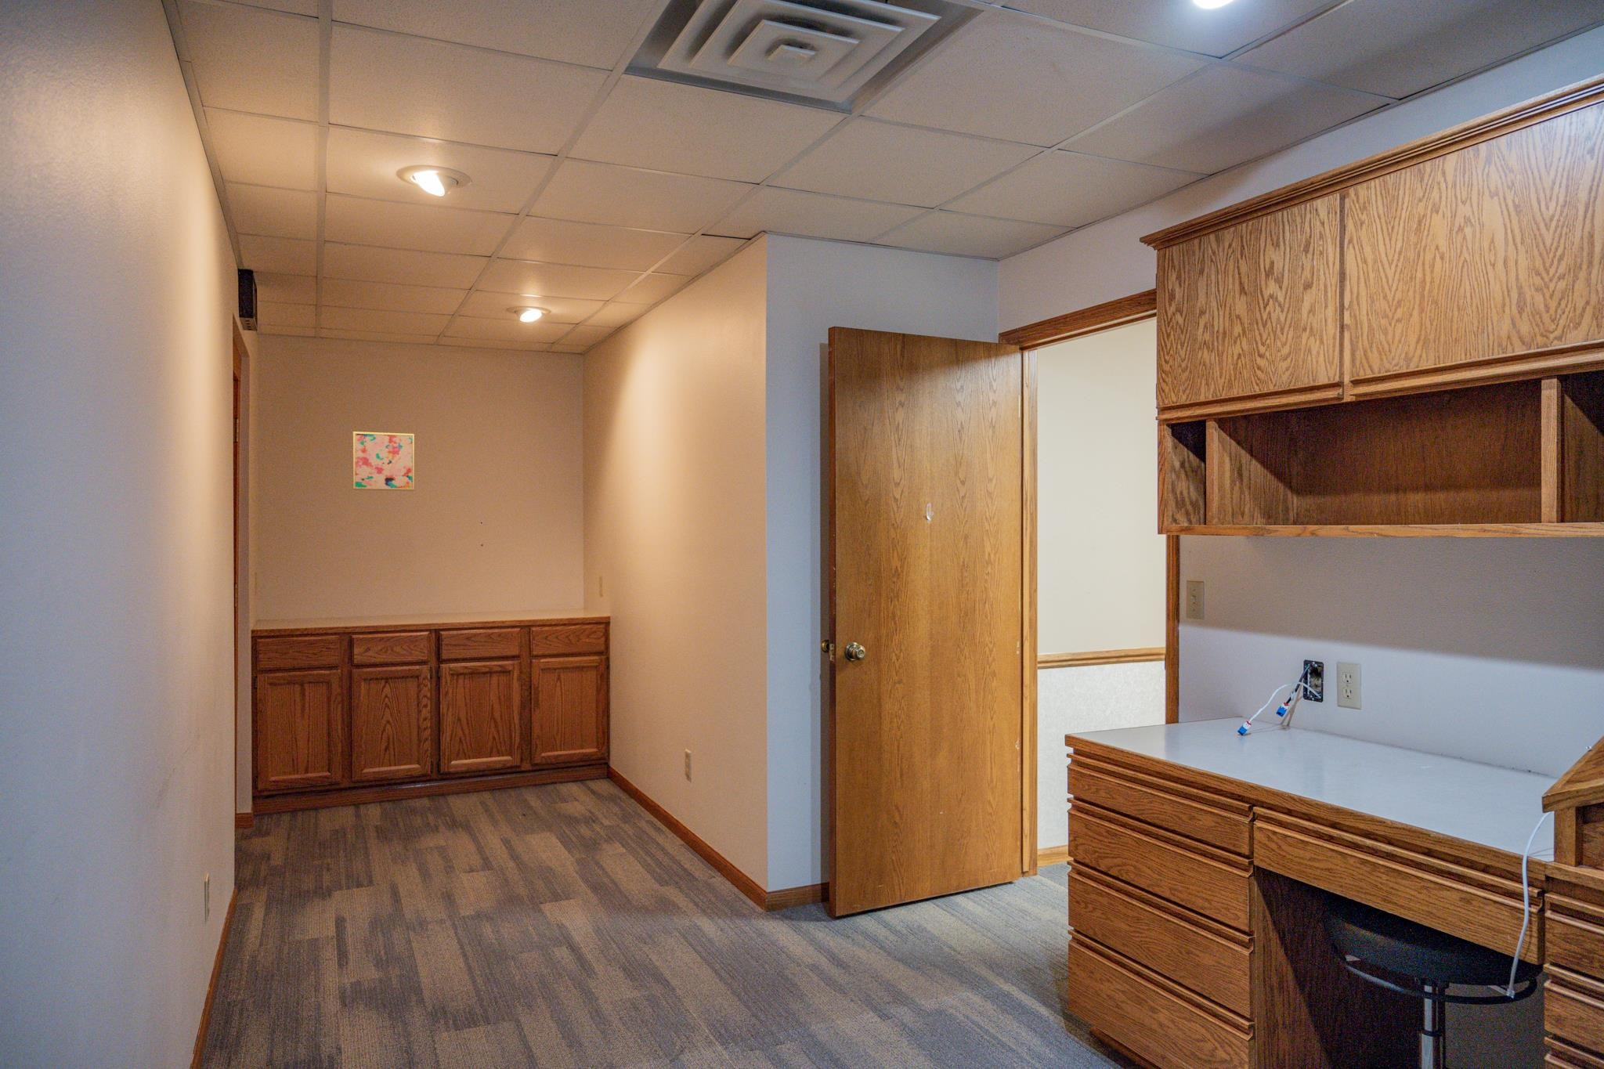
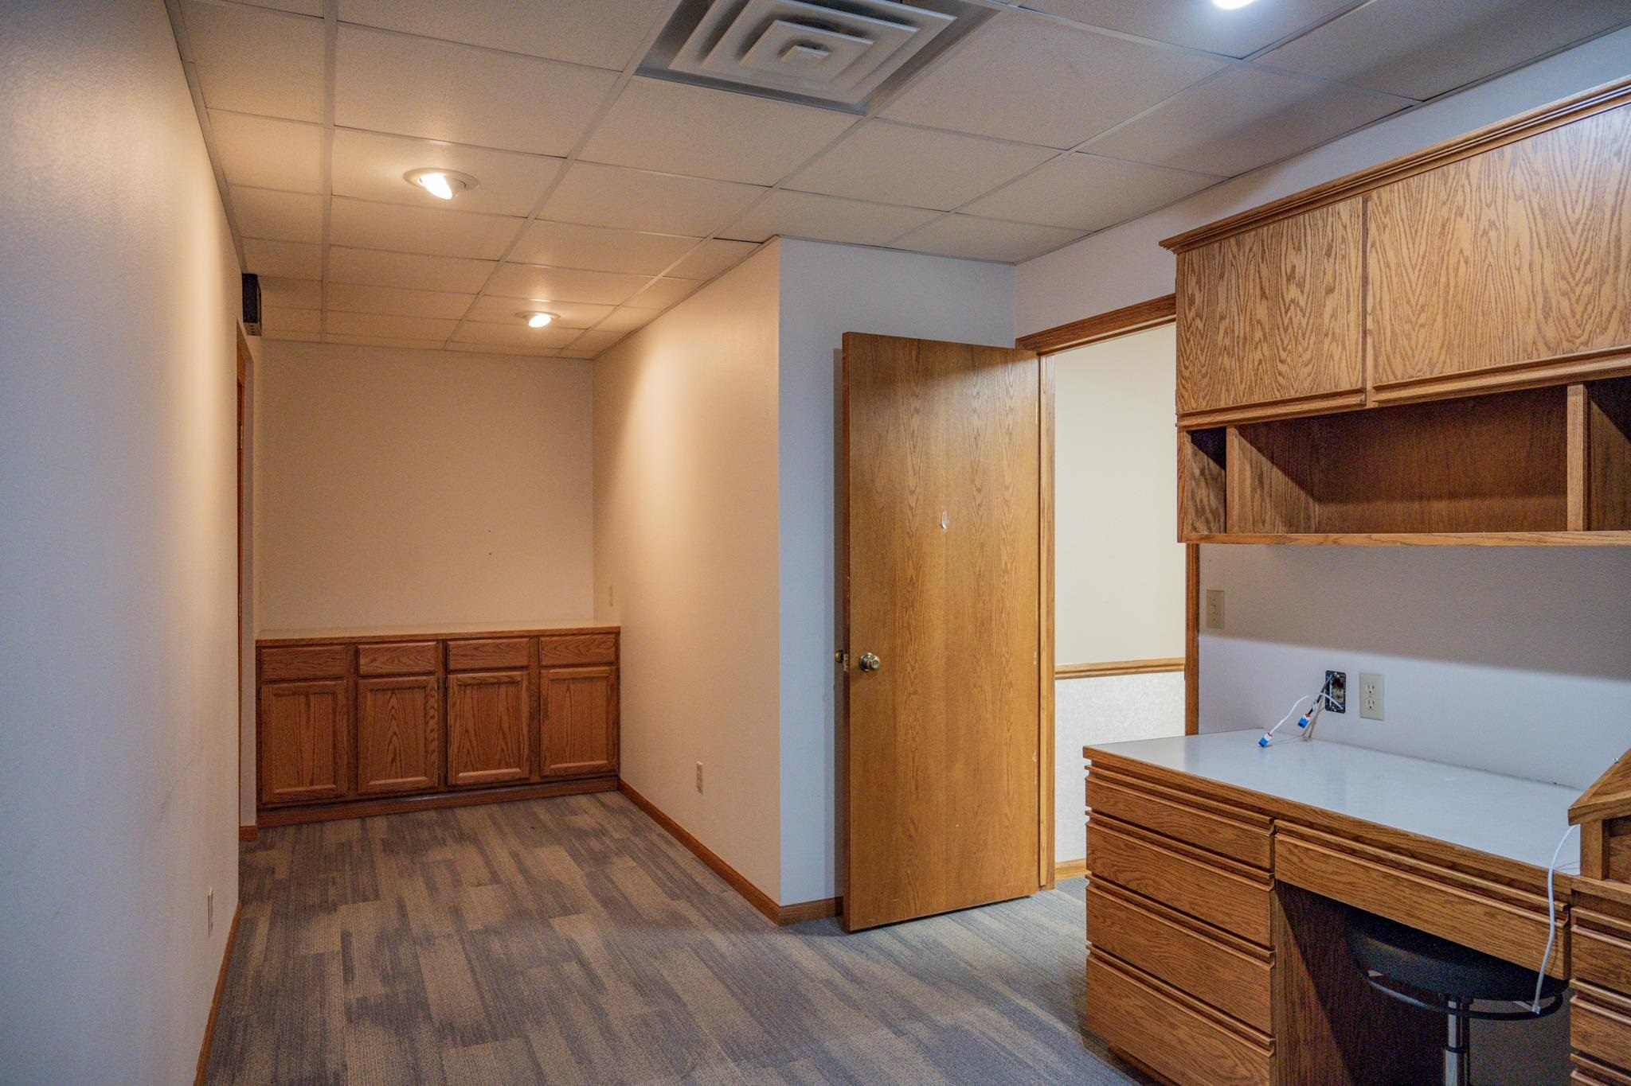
- wall art [352,431,415,492]
